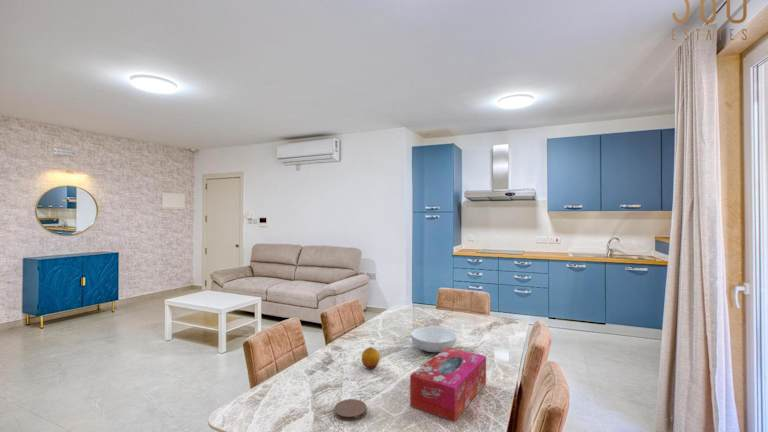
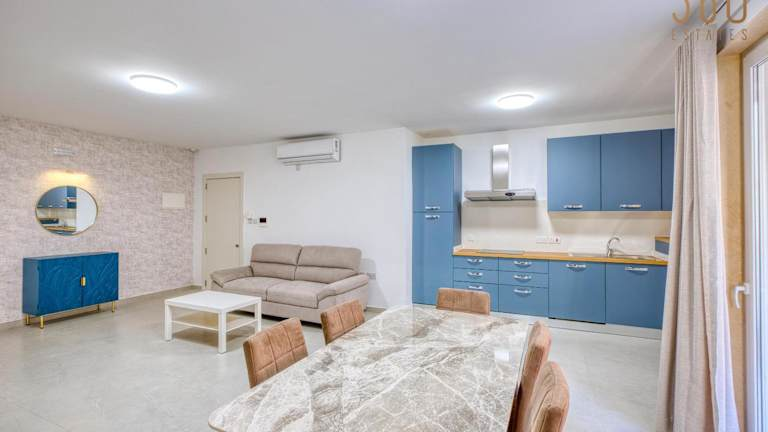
- serving bowl [410,326,458,353]
- tissue box [409,347,487,423]
- fruit [361,346,381,370]
- coaster [333,398,367,422]
